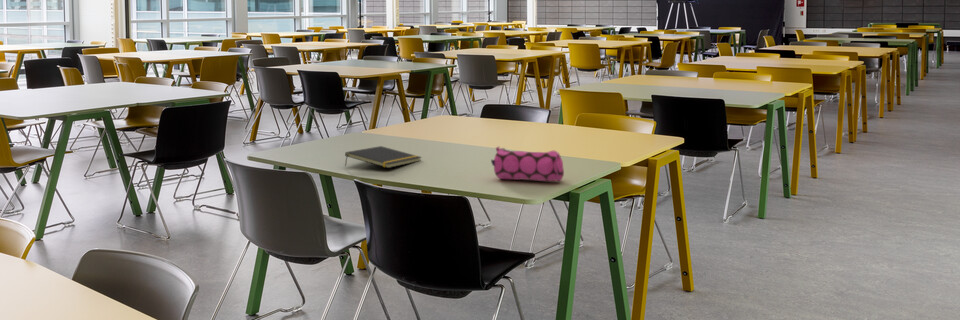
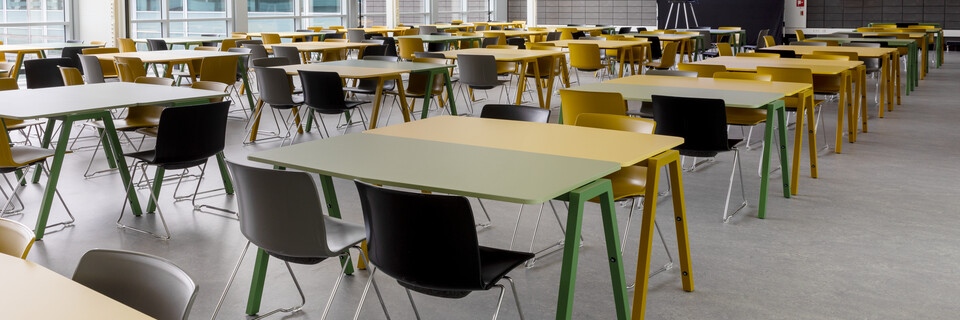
- notepad [344,145,423,169]
- pencil case [490,145,565,182]
